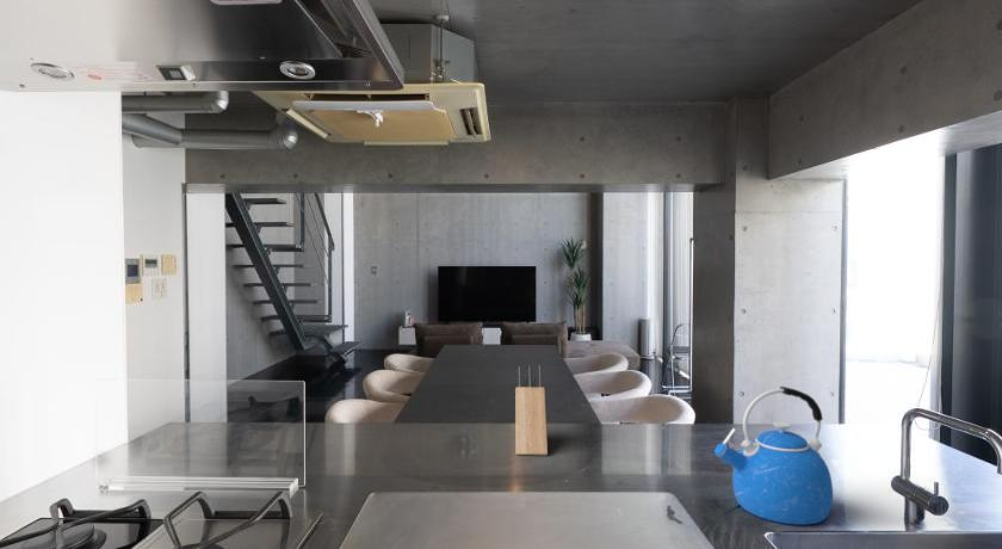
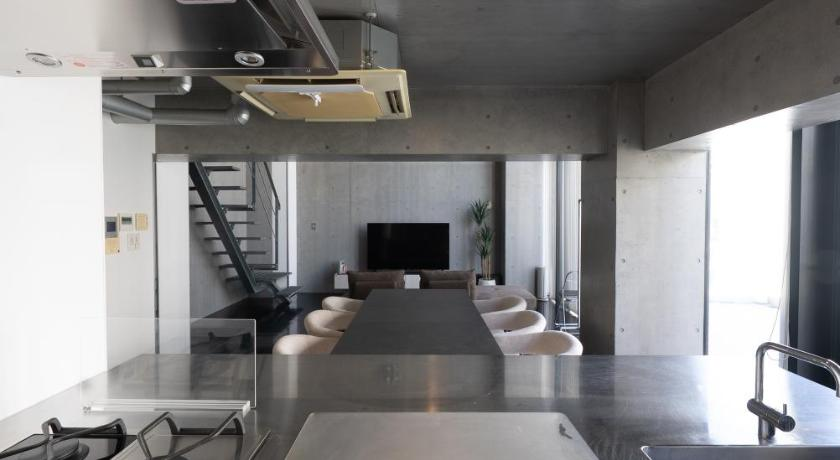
- knife block [514,364,549,457]
- kettle [713,385,834,526]
